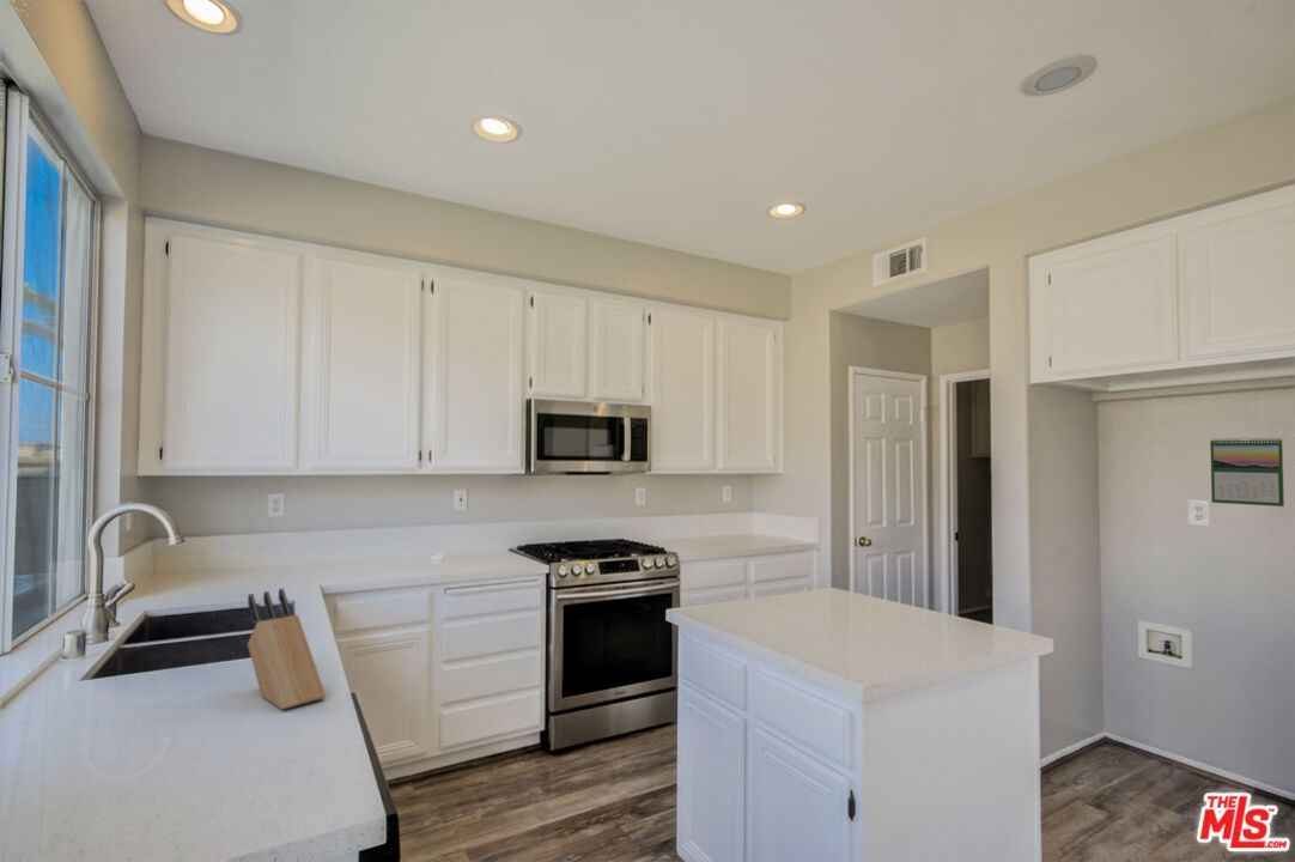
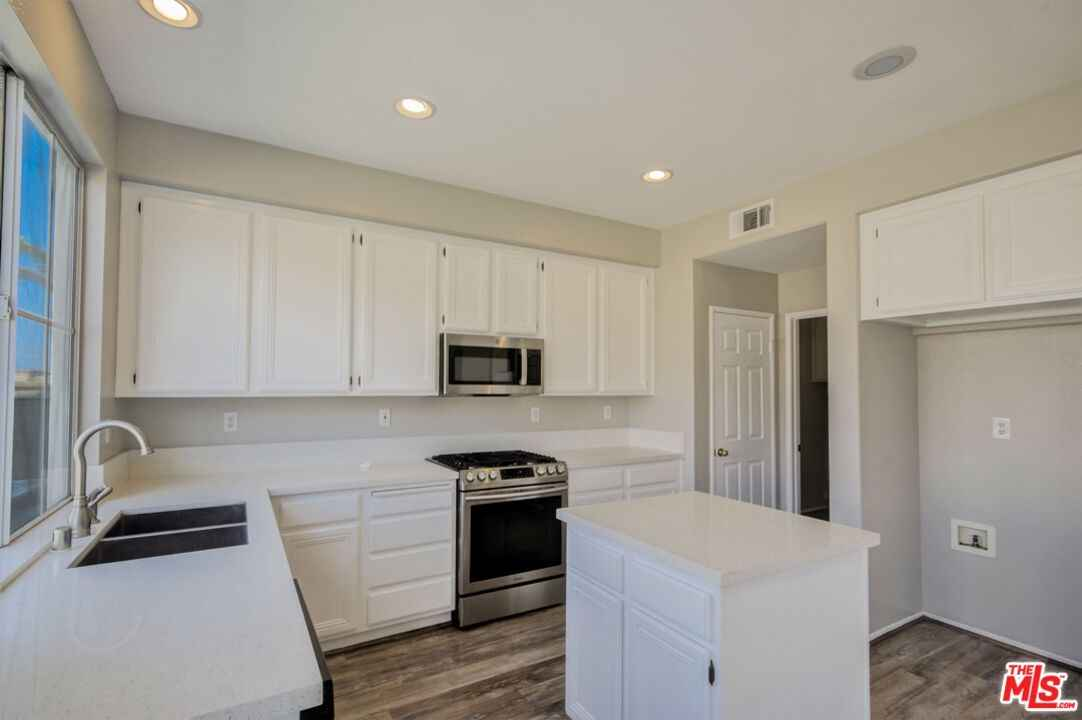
- calendar [1209,436,1285,508]
- knife block [247,587,327,711]
